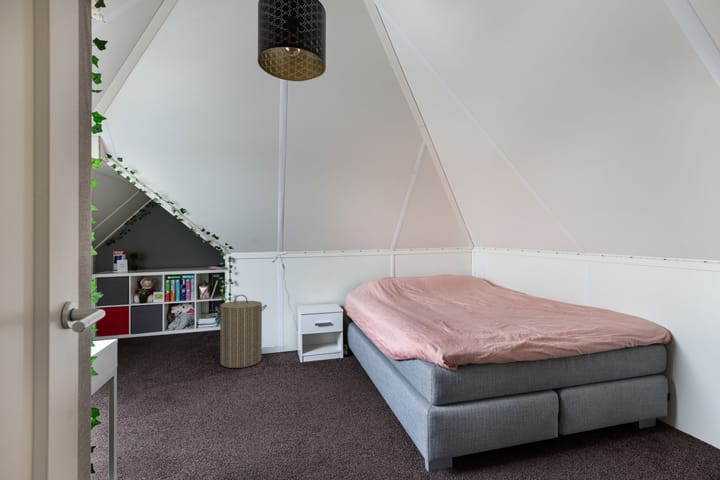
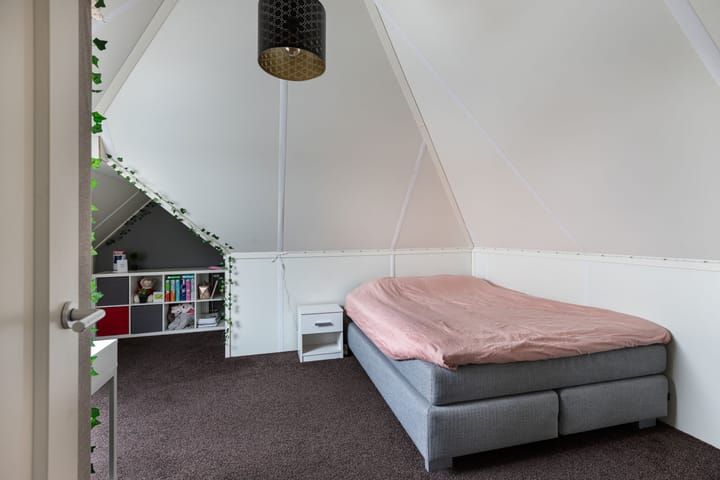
- laundry hamper [214,294,268,369]
